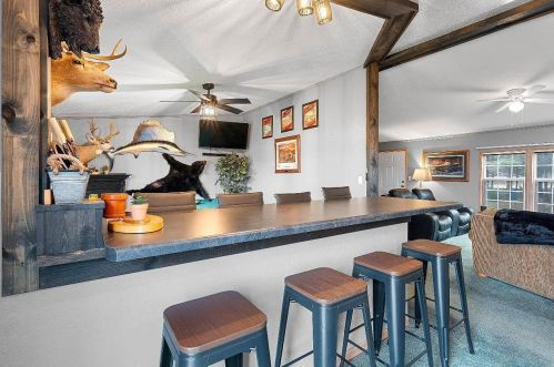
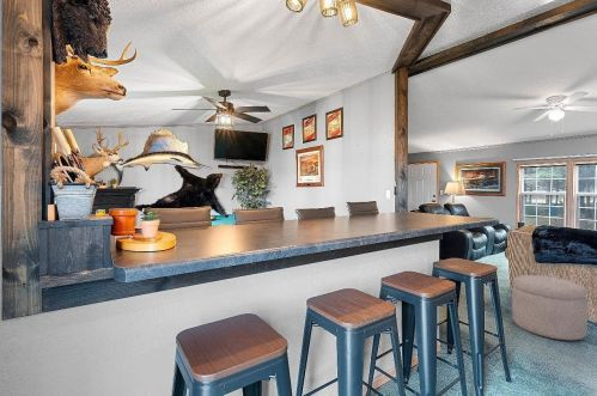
+ ottoman [511,274,589,341]
